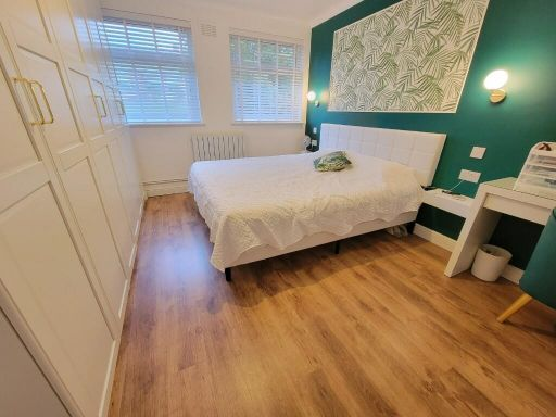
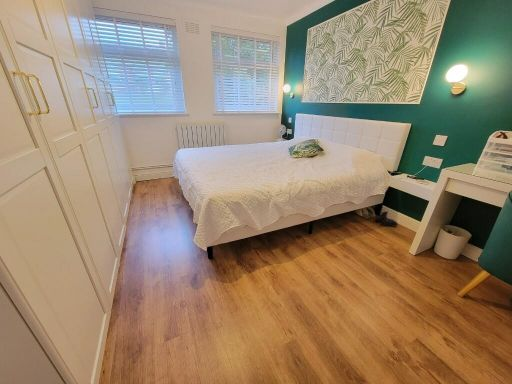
+ boots [374,210,399,228]
